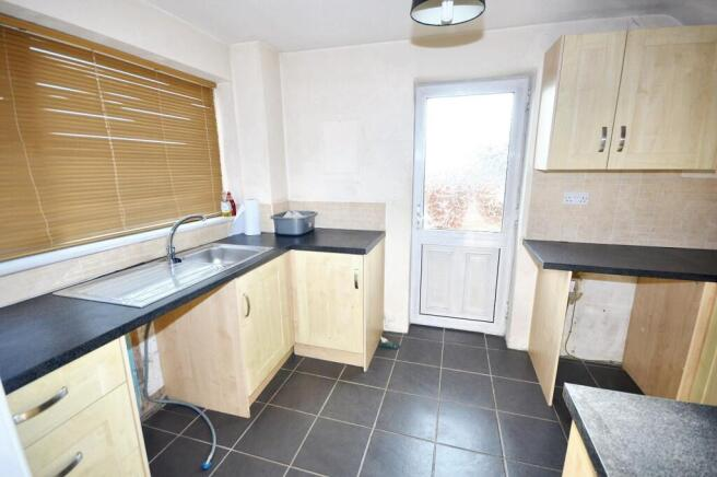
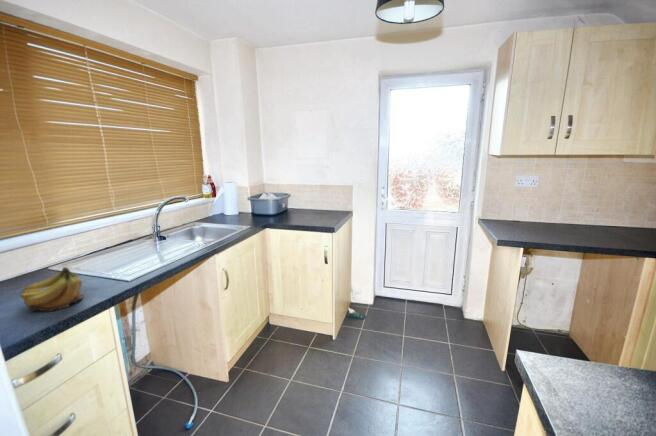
+ fruit [19,266,85,312]
